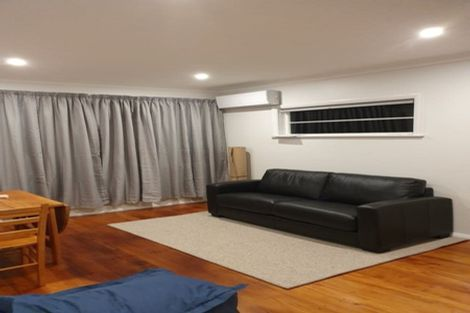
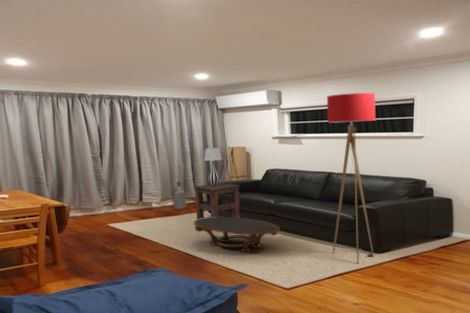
+ side table [193,182,241,220]
+ watering can [169,179,187,210]
+ coffee table [193,216,281,253]
+ table lamp [203,147,223,185]
+ floor lamp [326,92,376,265]
